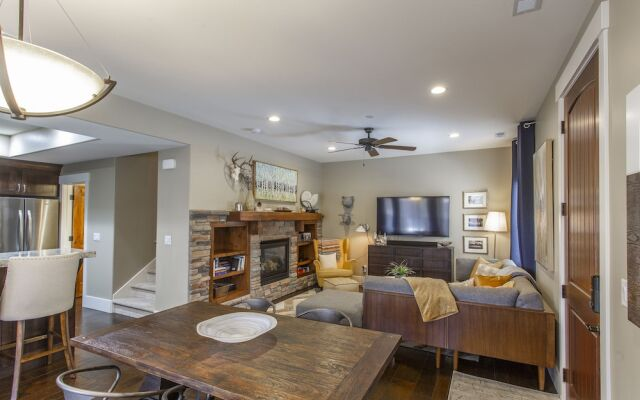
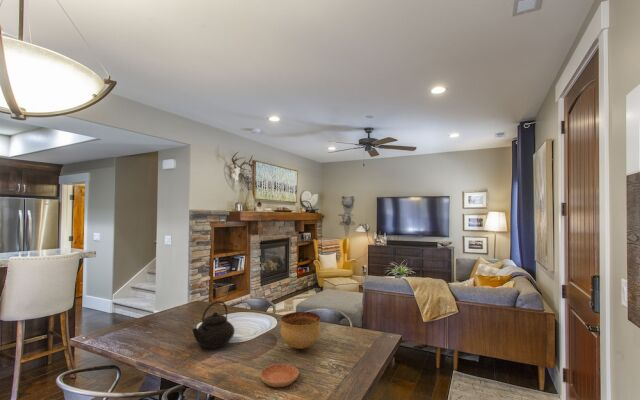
+ saucer [259,363,300,388]
+ bowl [280,311,322,350]
+ teapot [191,300,235,350]
